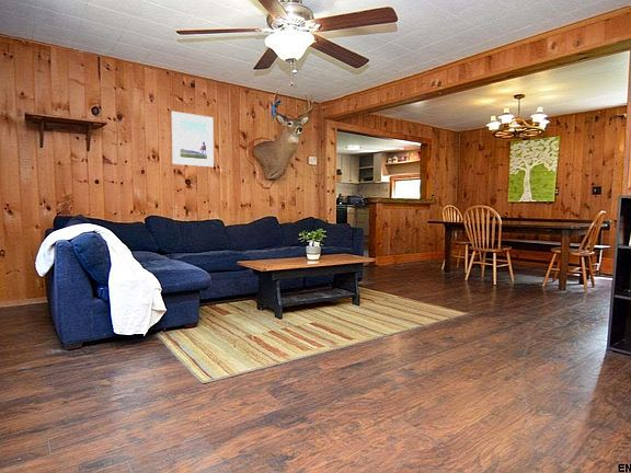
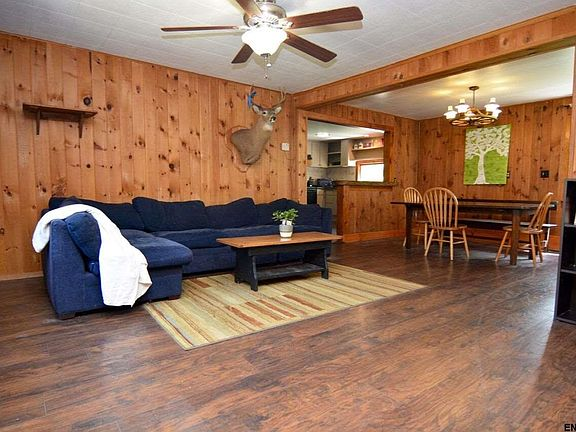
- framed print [171,111,215,168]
